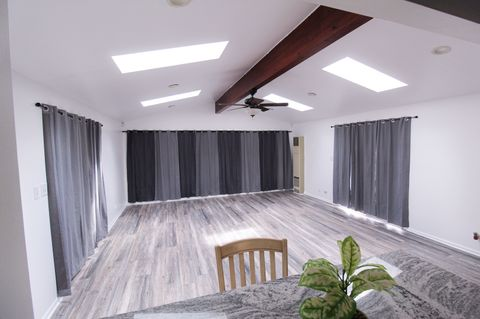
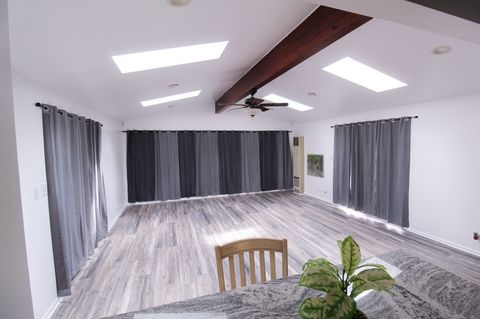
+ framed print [306,153,325,179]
